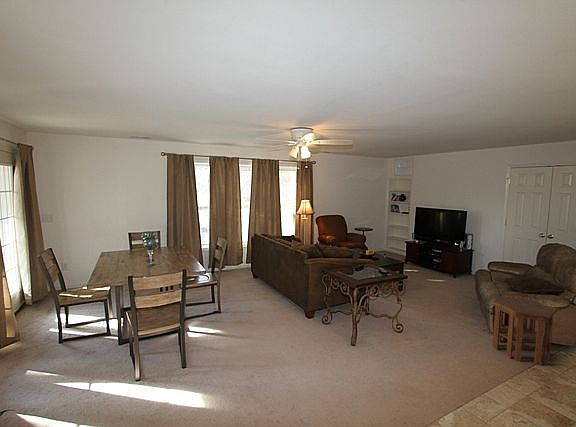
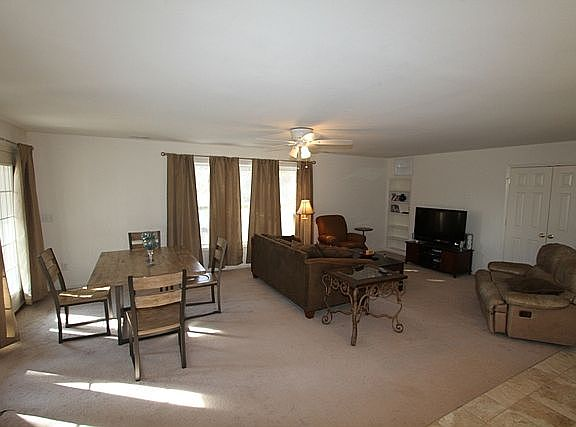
- side table [492,295,558,366]
